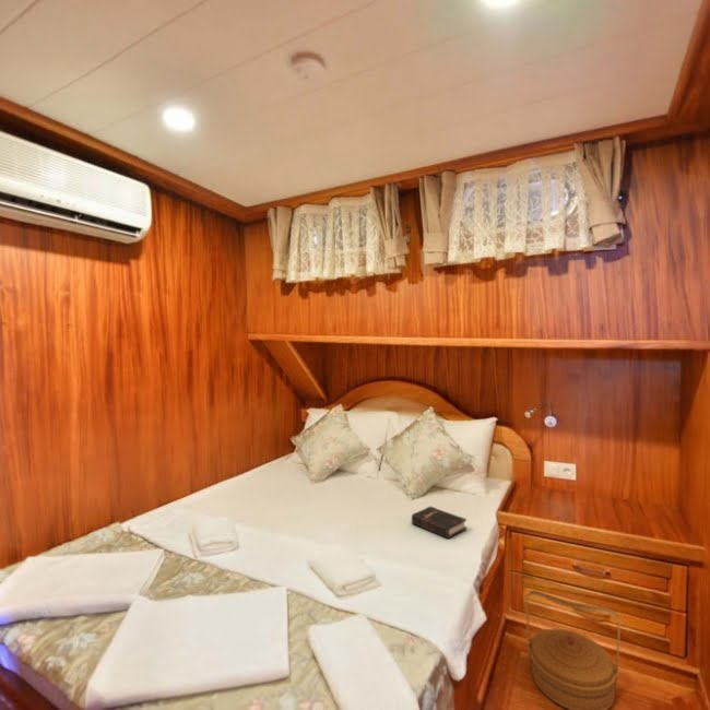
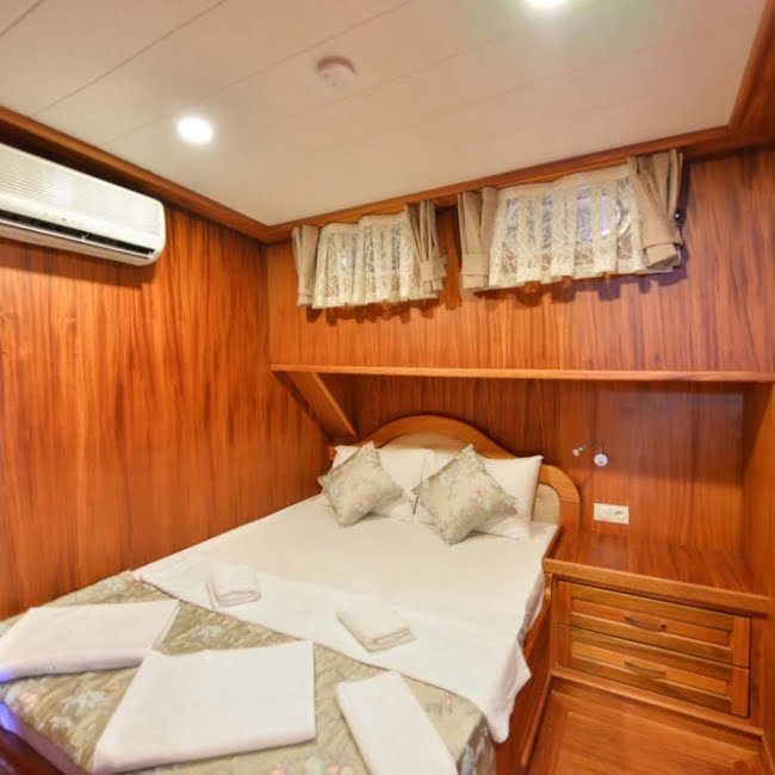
- basket [524,590,622,710]
- hardback book [411,506,468,540]
